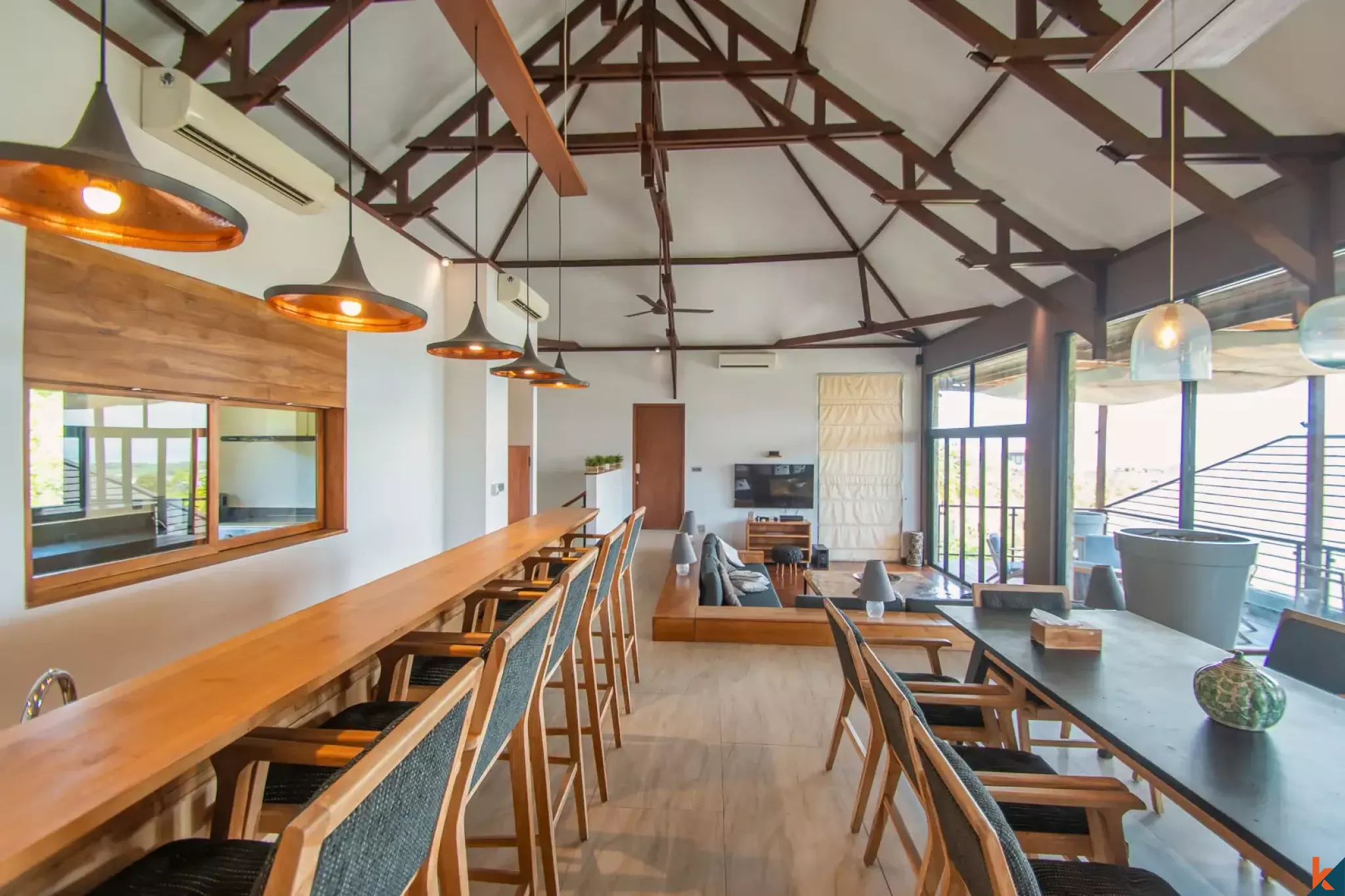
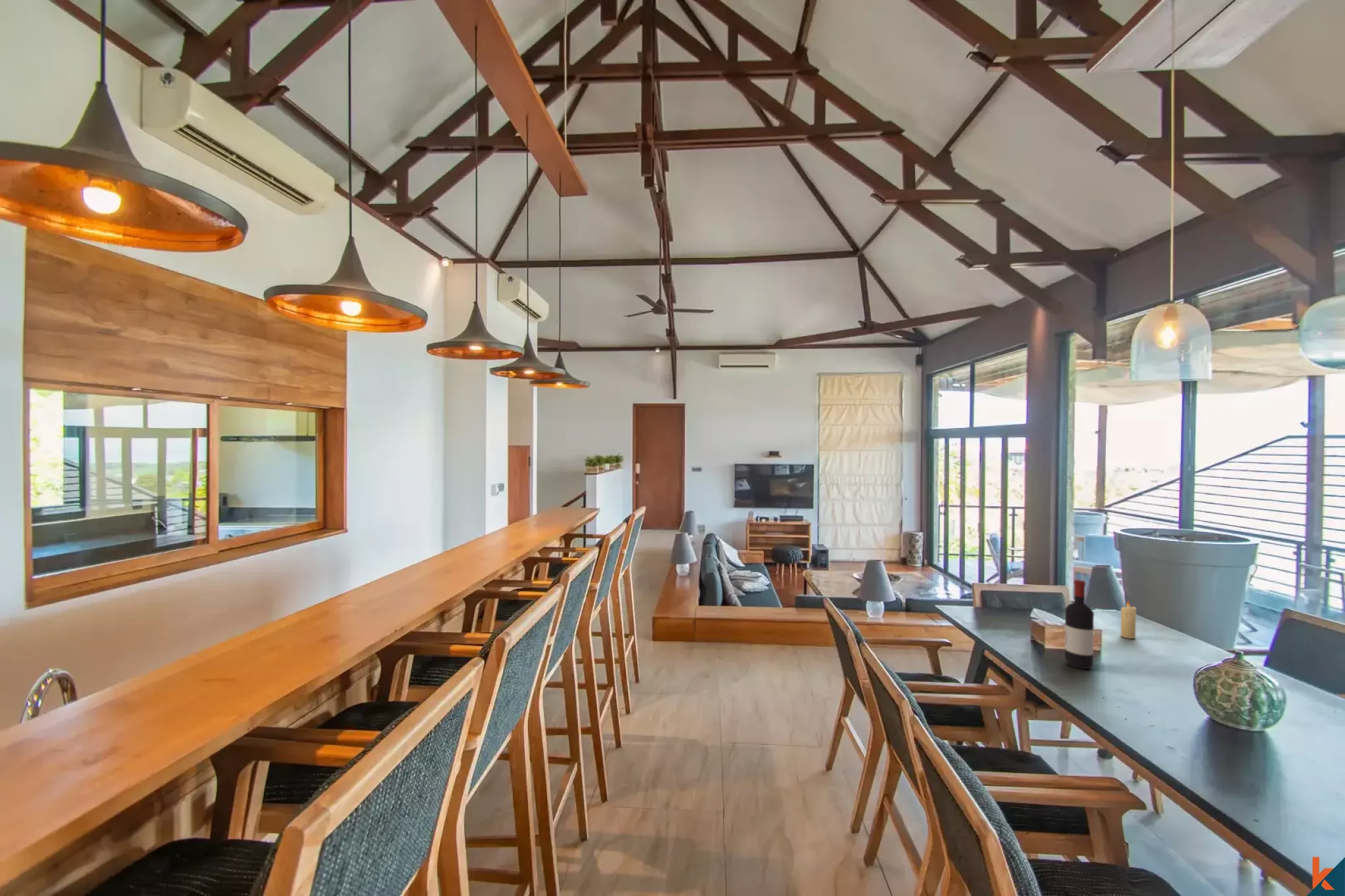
+ candle [1120,600,1137,639]
+ wine bottle [1064,579,1095,670]
